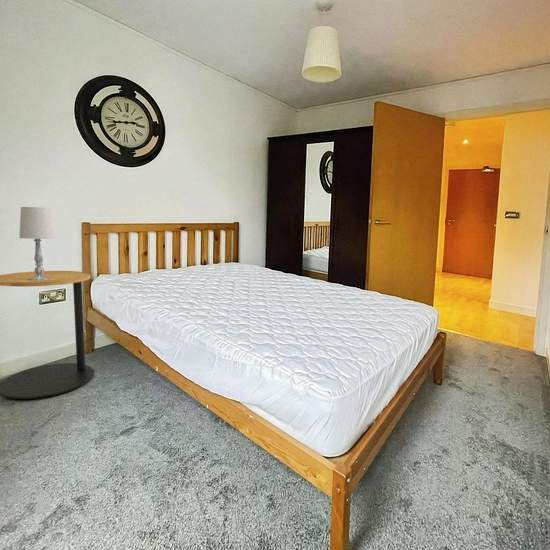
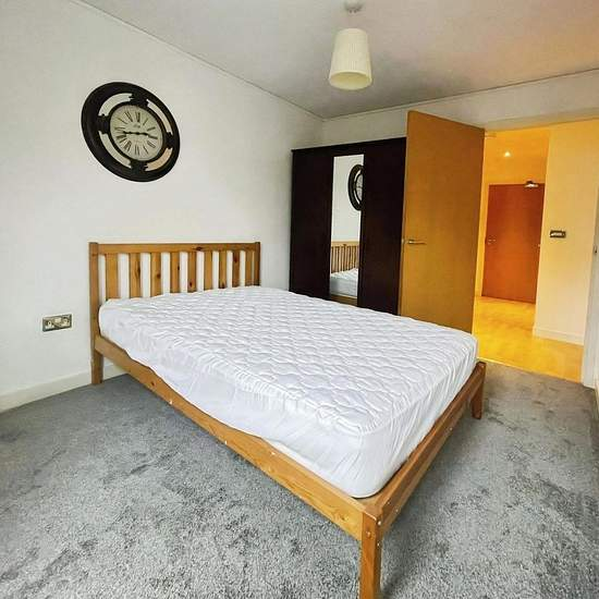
- side table [0,270,95,400]
- table lamp [18,206,56,281]
